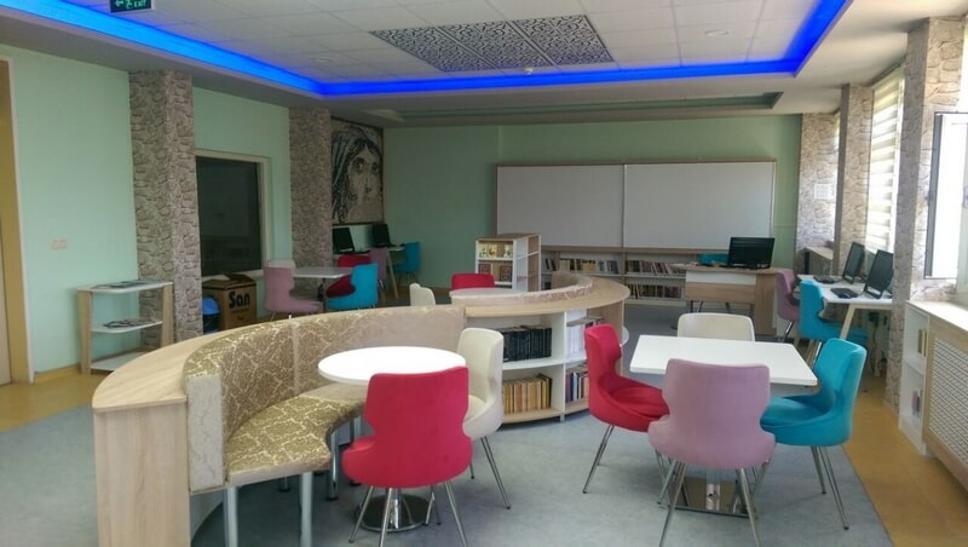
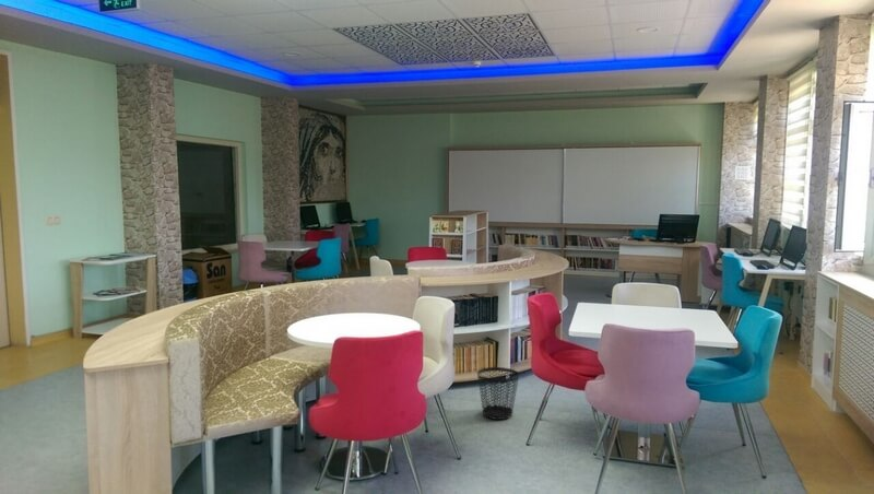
+ wastebasket [476,366,520,421]
